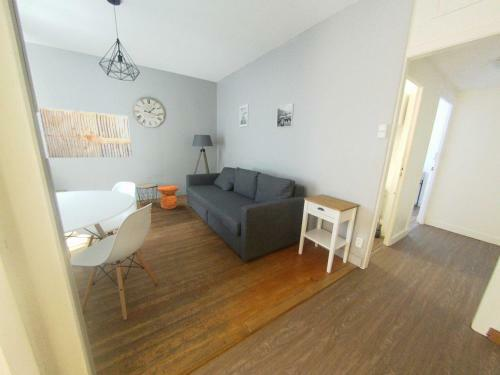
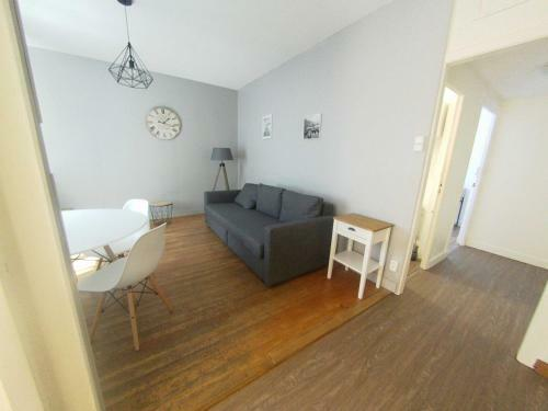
- wall art [38,106,133,159]
- side table [156,185,180,210]
